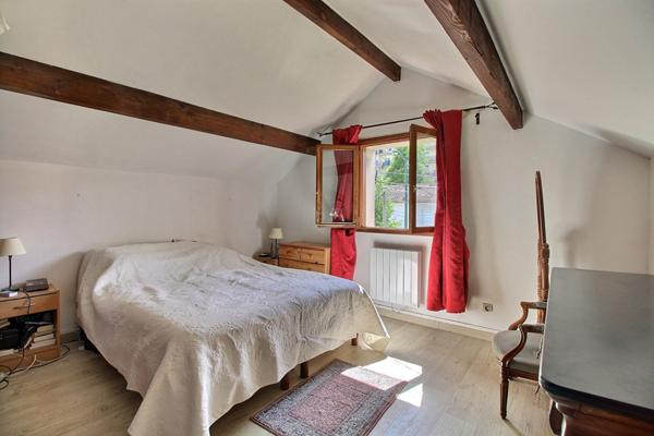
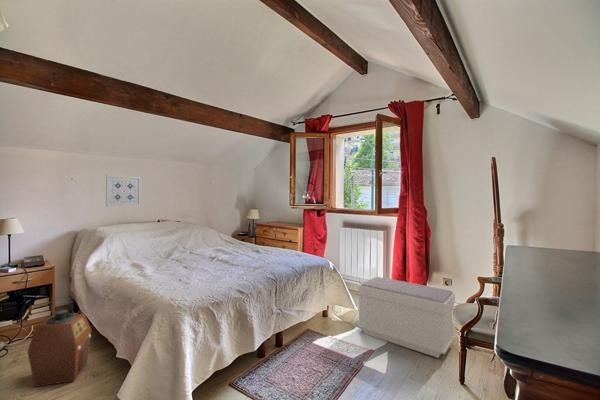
+ bench [357,276,456,359]
+ wall art [105,174,142,208]
+ speaker [26,308,92,388]
